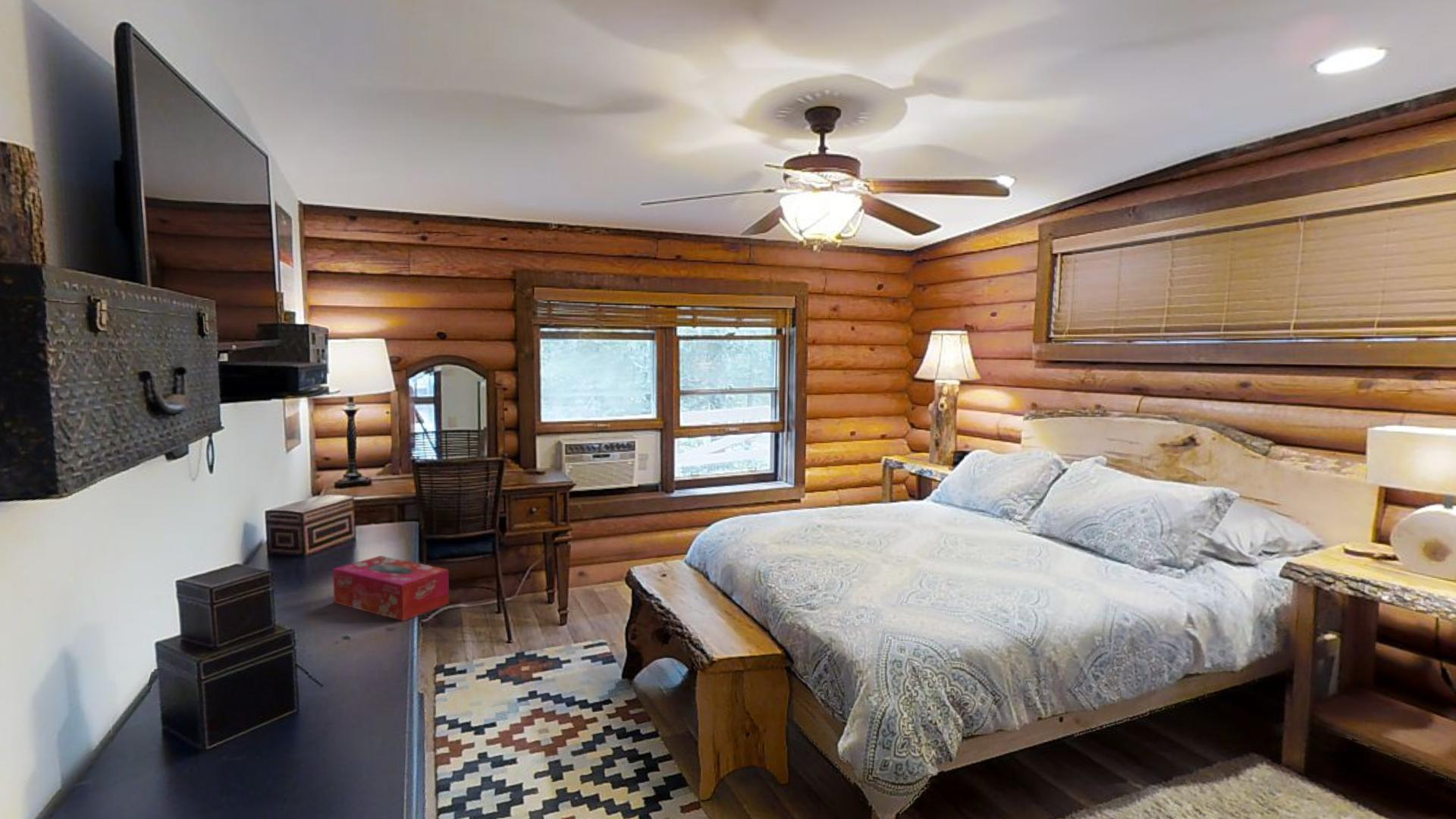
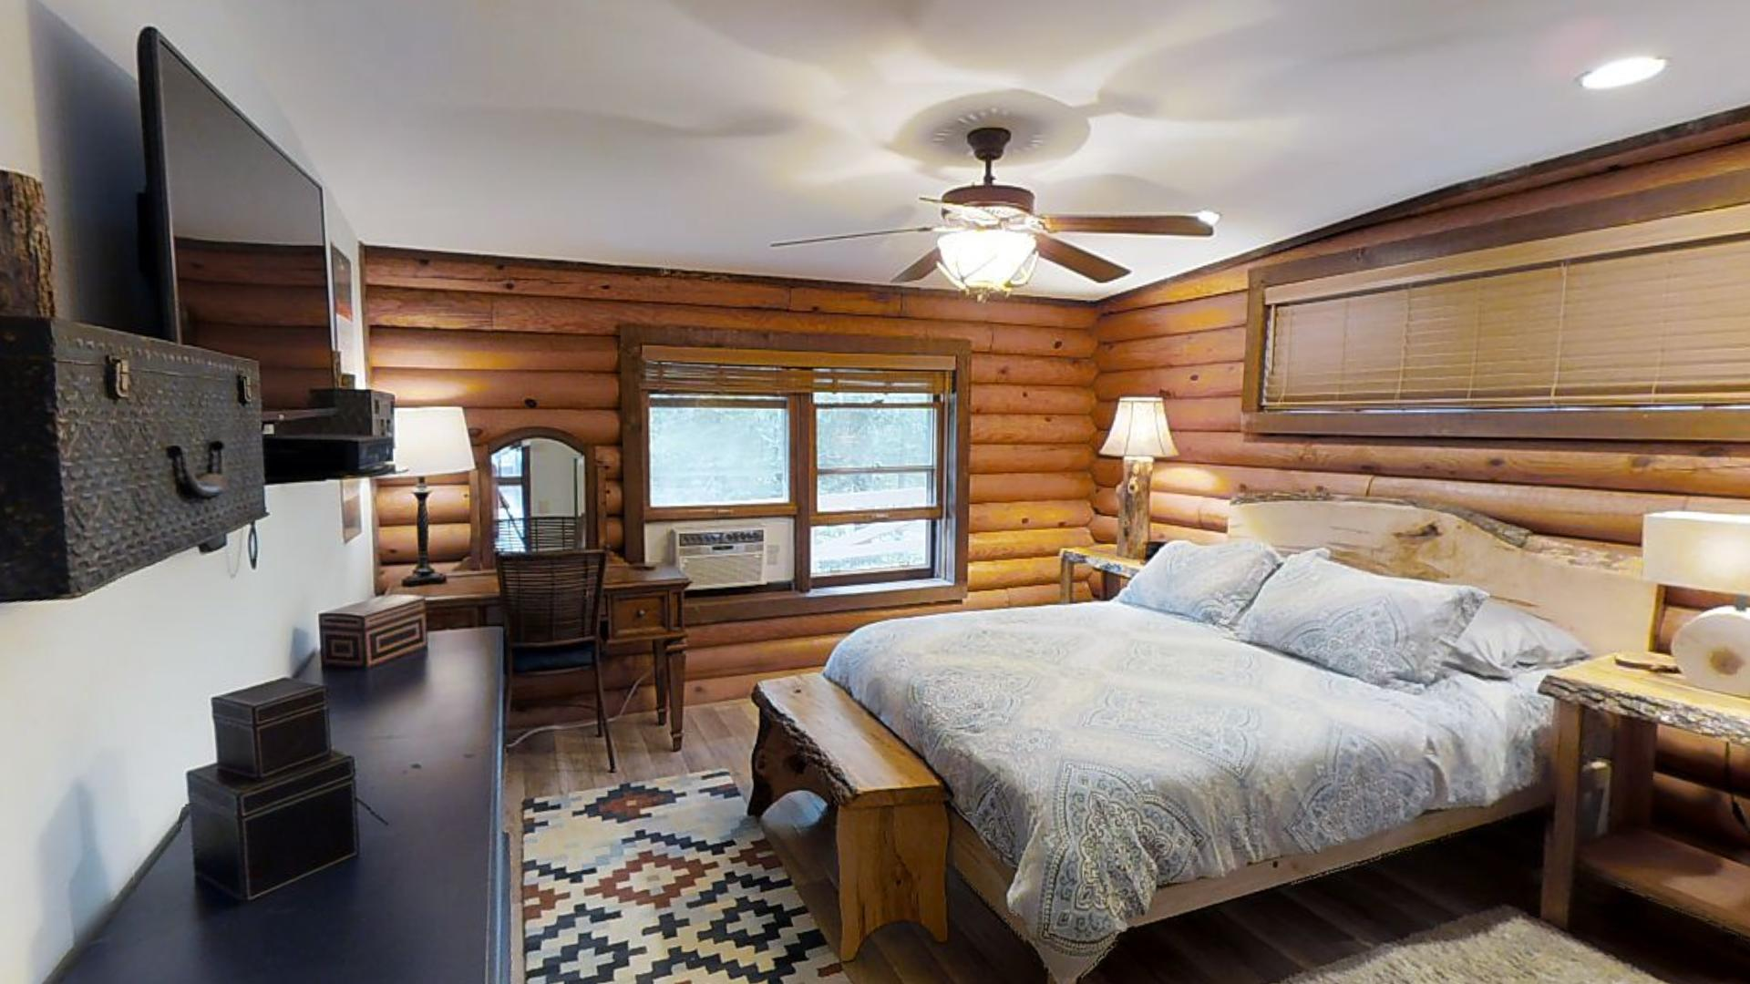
- tissue box [332,555,450,622]
